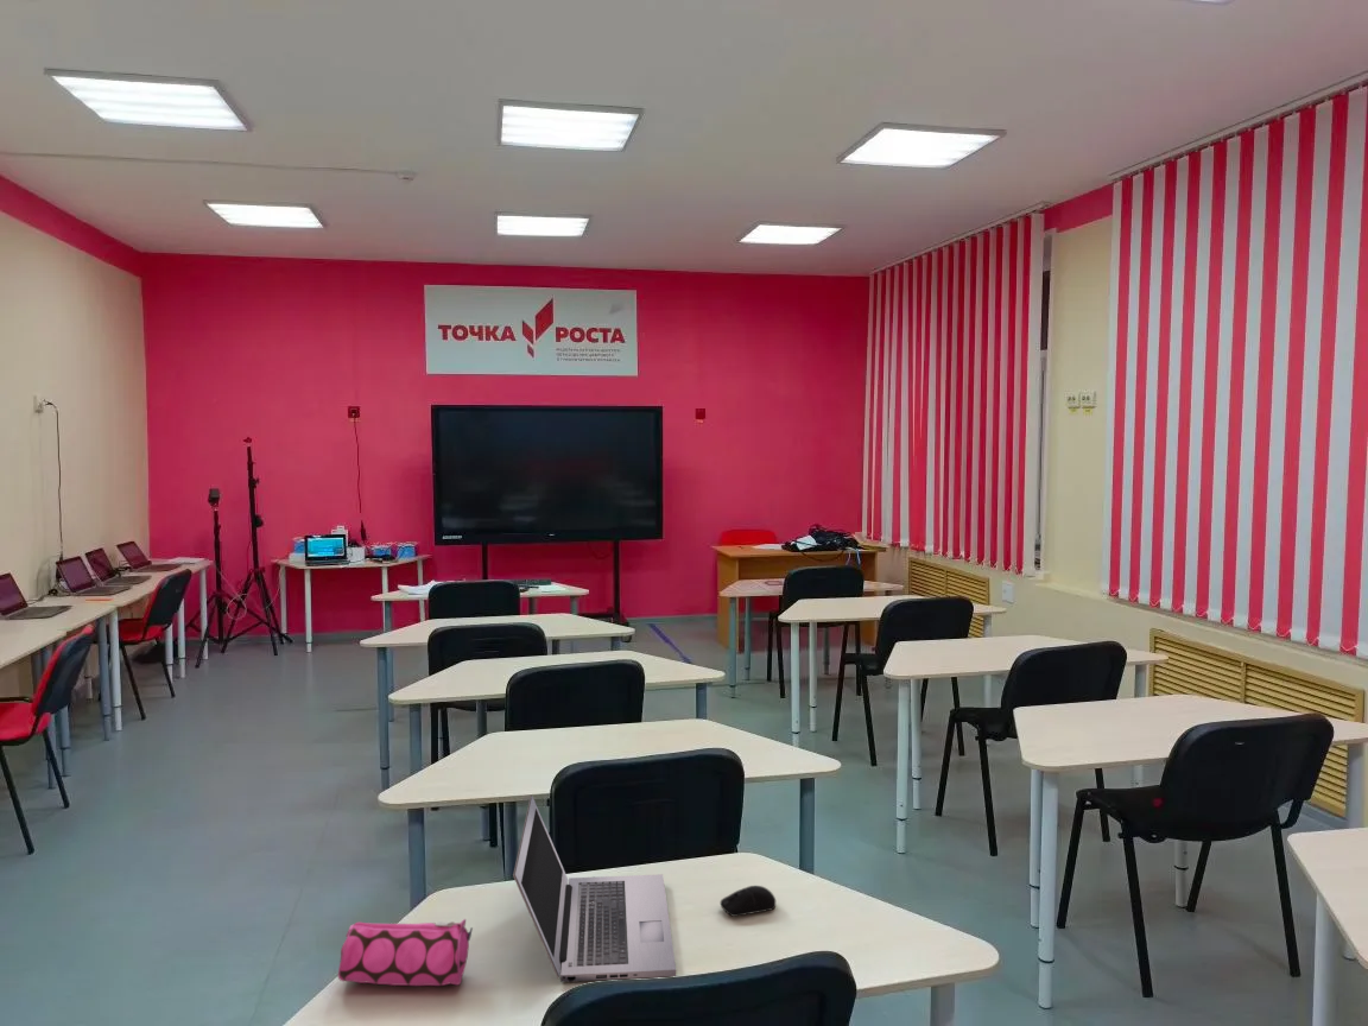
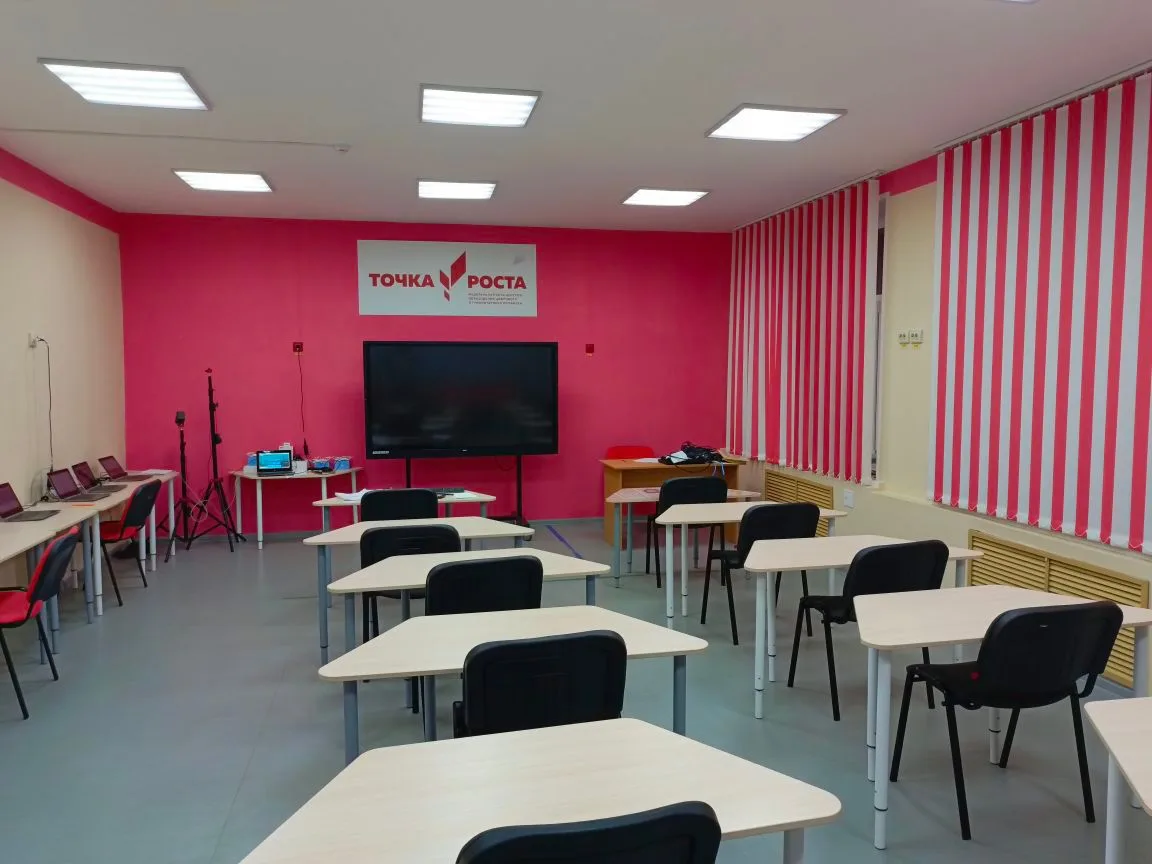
- laptop [512,794,677,983]
- computer mouse [720,885,777,918]
- pencil case [337,918,474,987]
